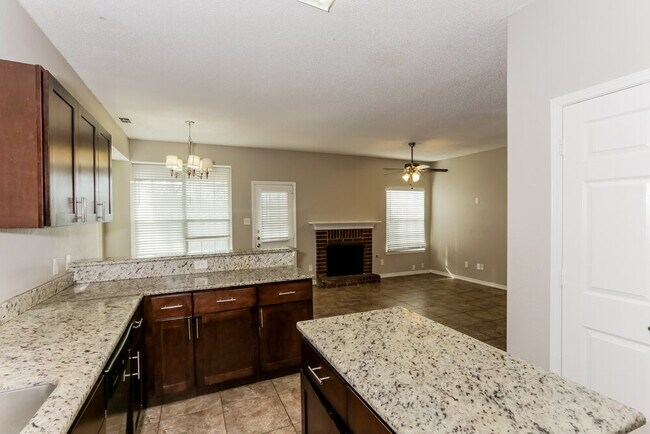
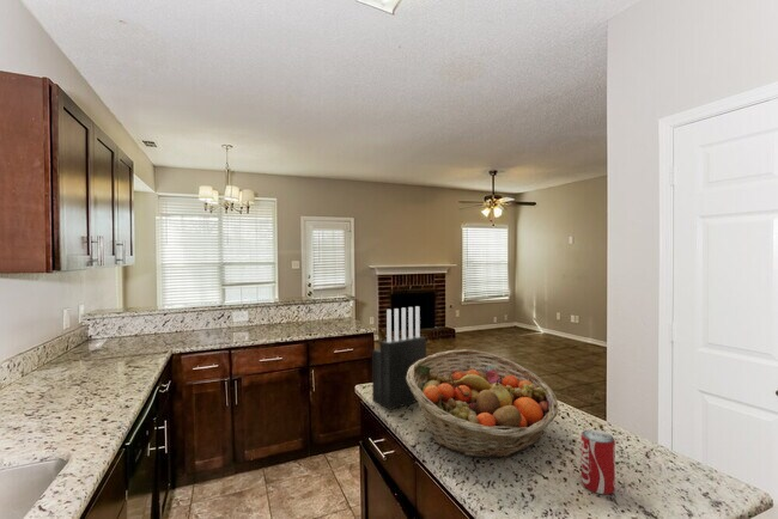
+ fruit basket [407,348,559,460]
+ beverage can [581,429,616,495]
+ knife block [371,305,427,411]
